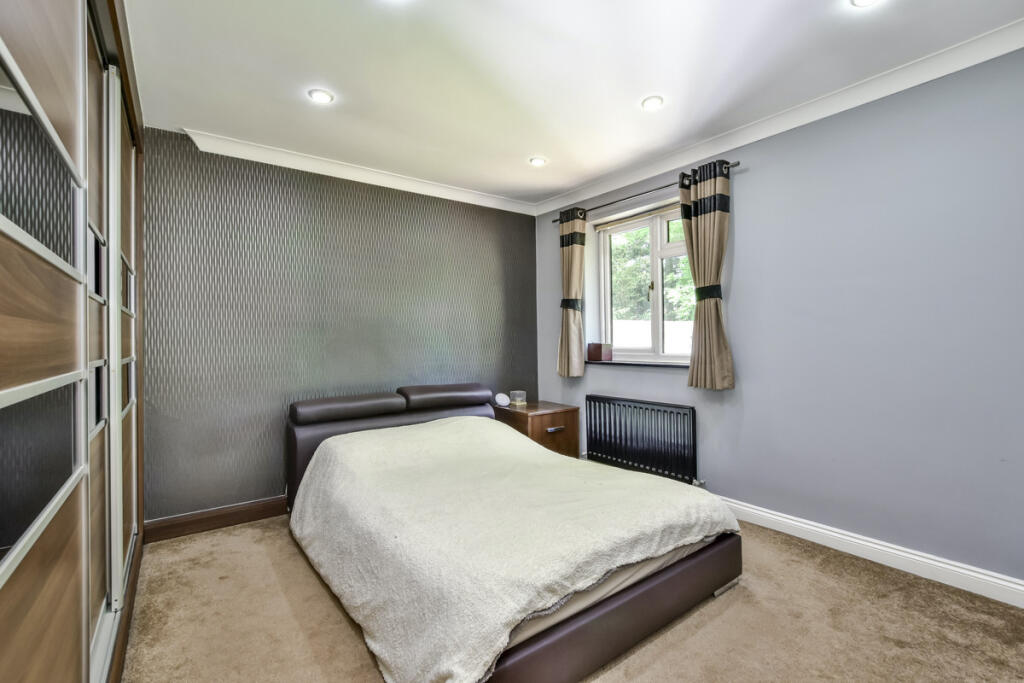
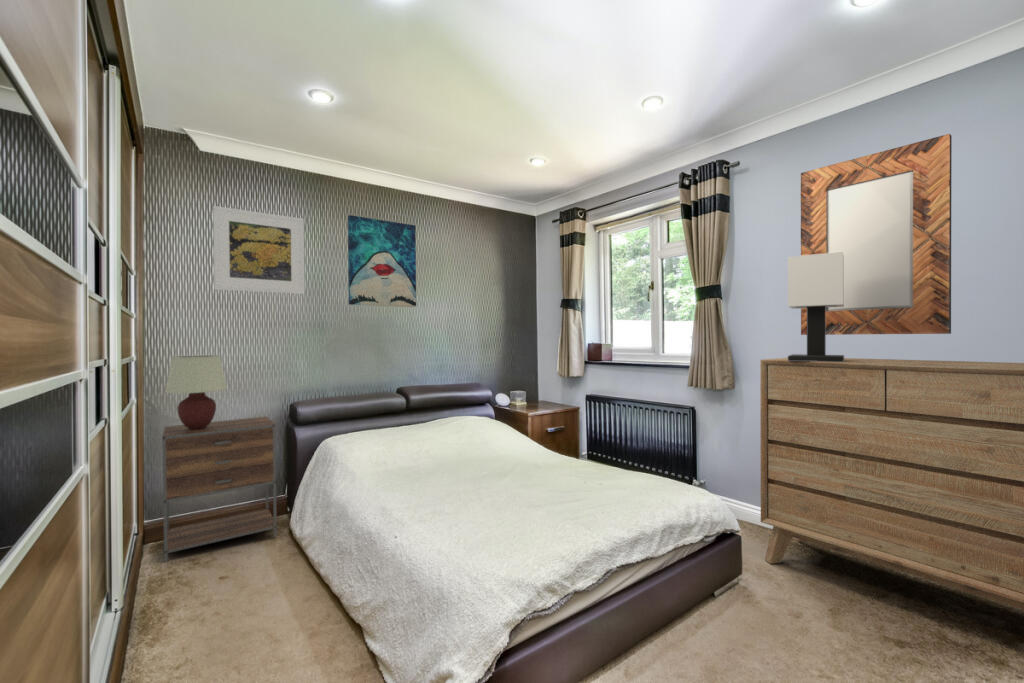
+ nightstand [161,416,278,564]
+ dresser [759,357,1024,611]
+ wall art [347,214,417,308]
+ table lamp [164,355,228,430]
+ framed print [212,205,306,295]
+ table lamp [787,252,845,362]
+ home mirror [800,133,953,336]
